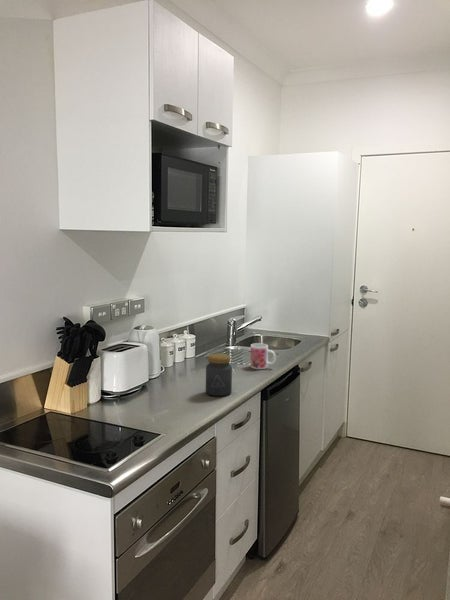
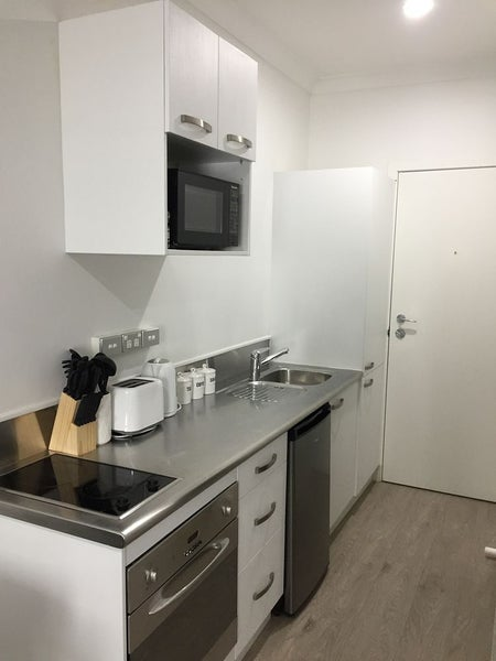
- jar [205,353,233,397]
- mug [249,342,277,370]
